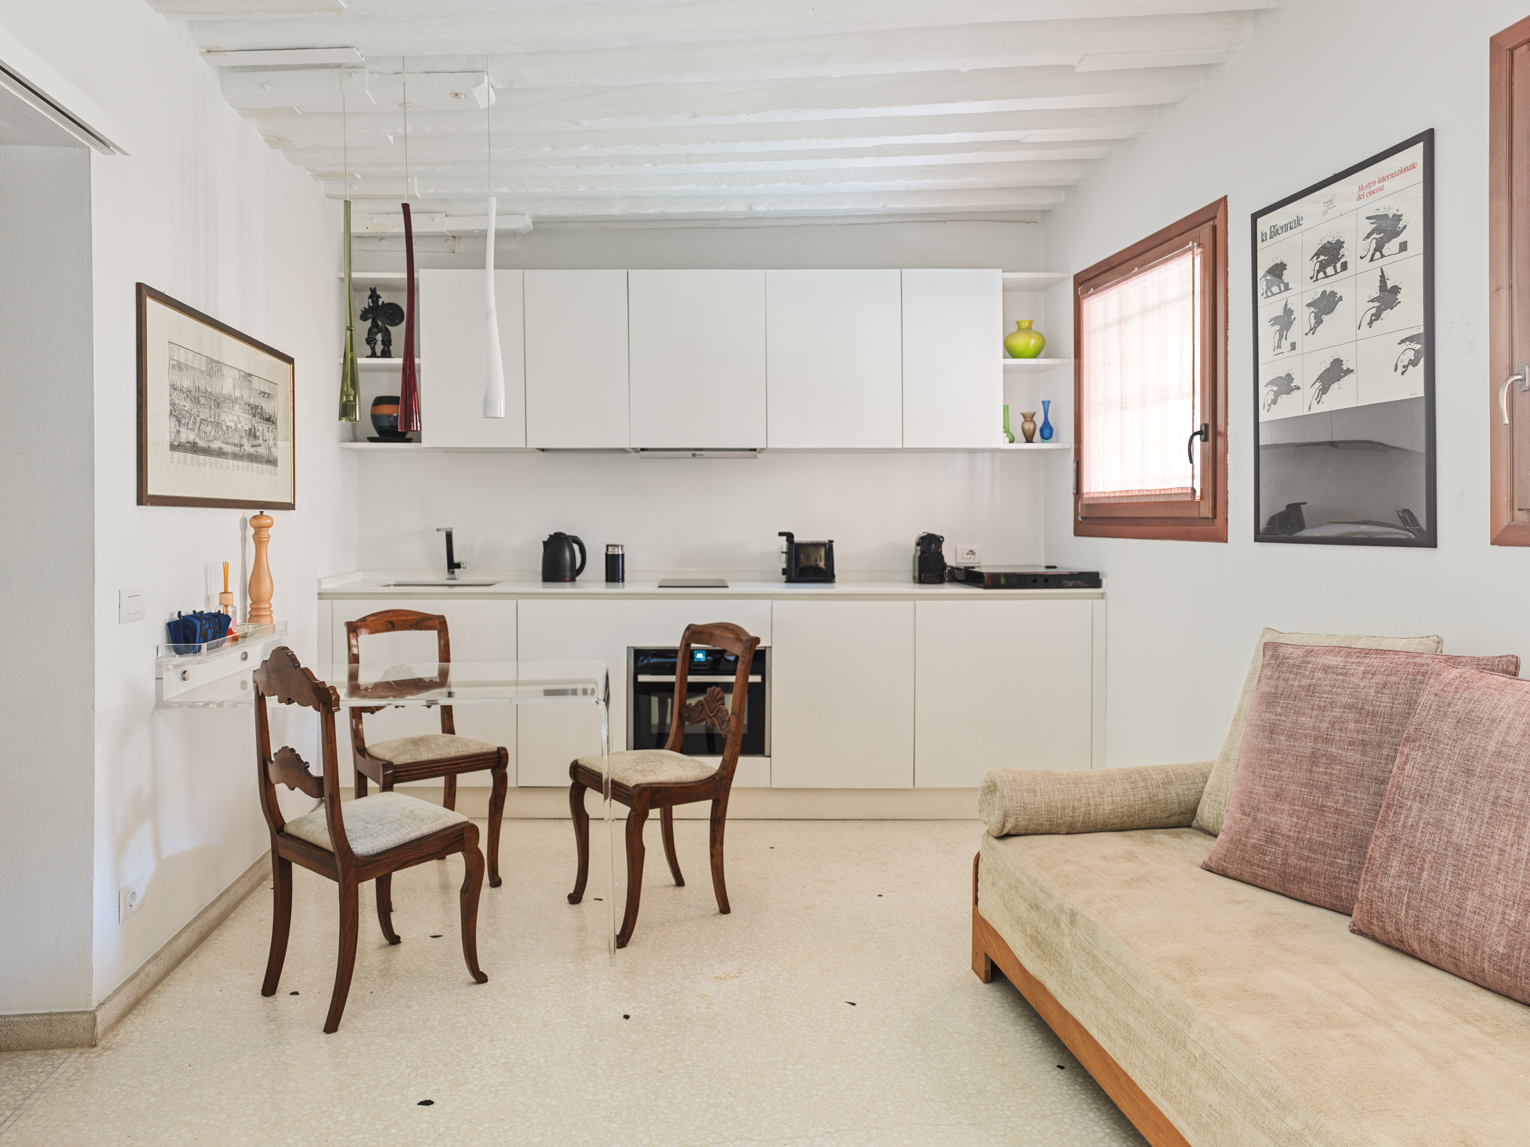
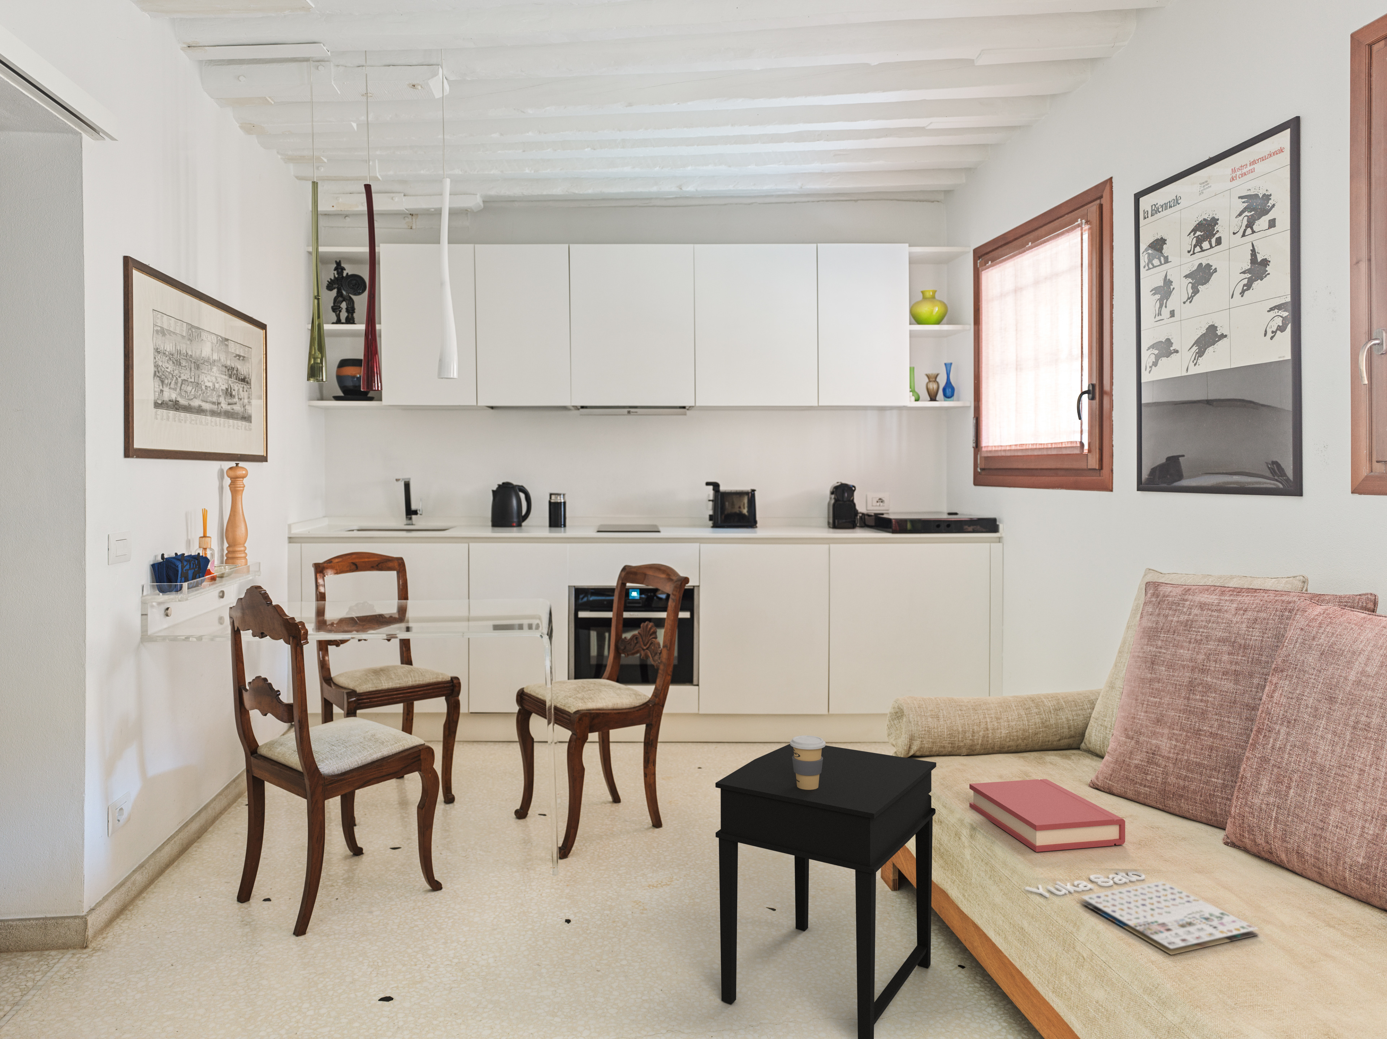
+ coffee cup [790,735,826,790]
+ hardback book [969,779,1126,852]
+ magazine [1024,871,1260,955]
+ side table [715,743,937,1039]
